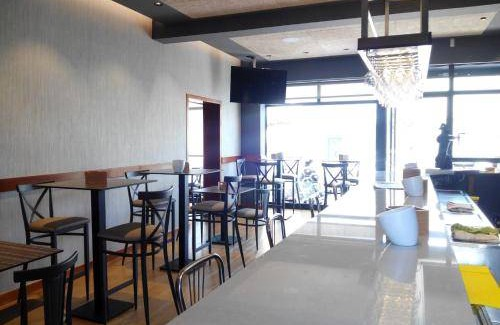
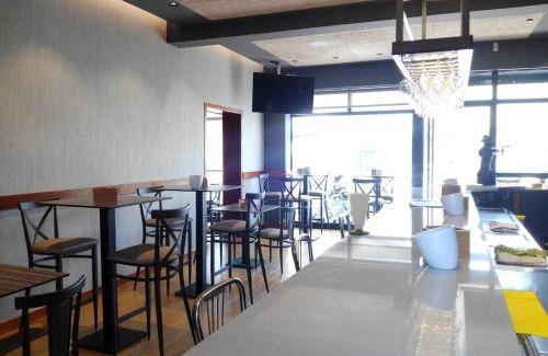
+ cup [347,192,370,236]
